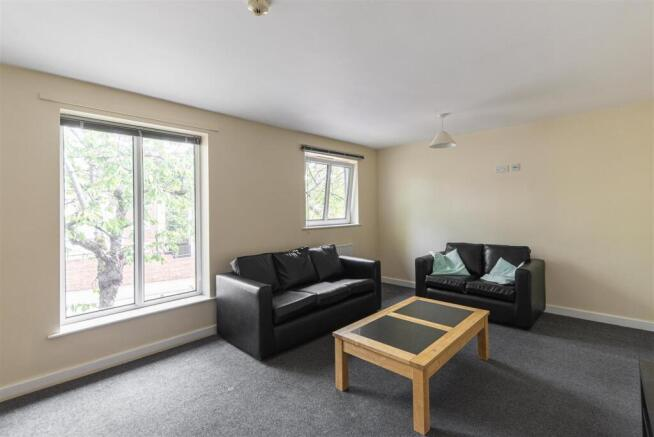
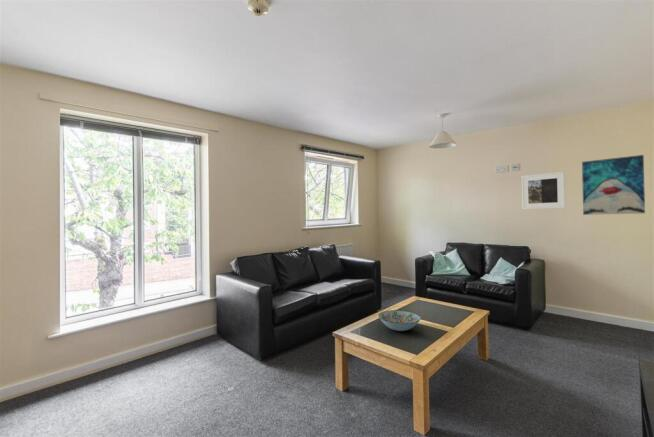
+ decorative bowl [377,309,422,332]
+ wall art [581,154,646,216]
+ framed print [520,171,566,210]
